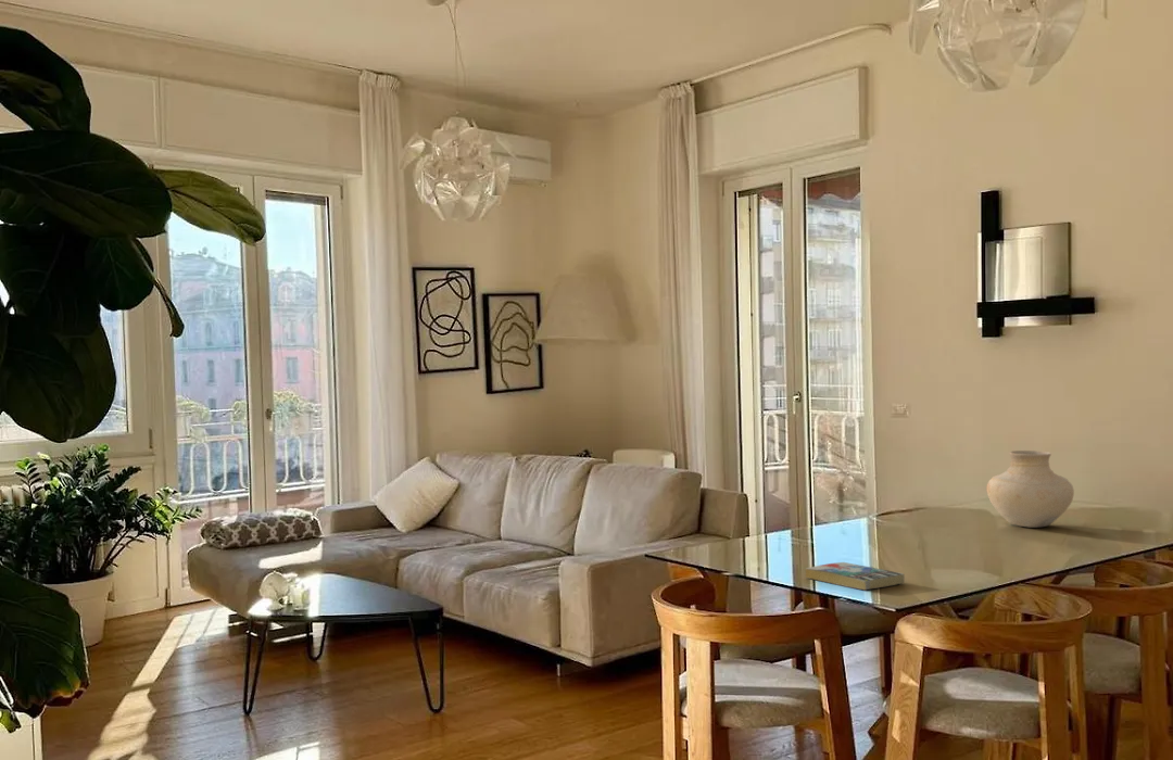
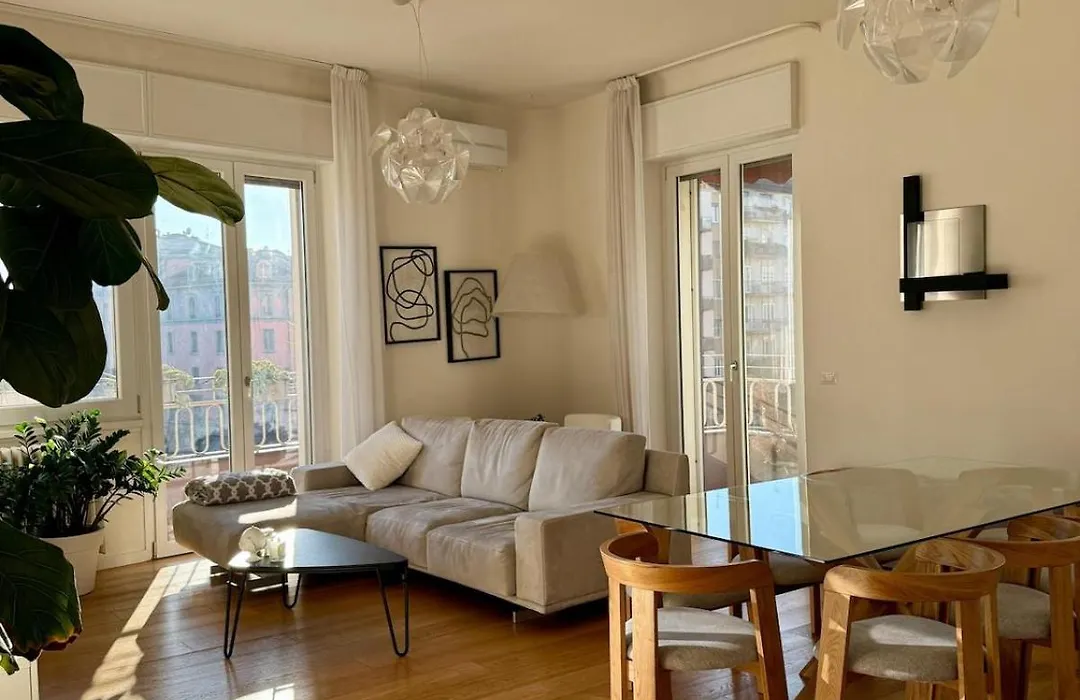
- vase [985,449,1075,529]
- book [805,561,906,592]
